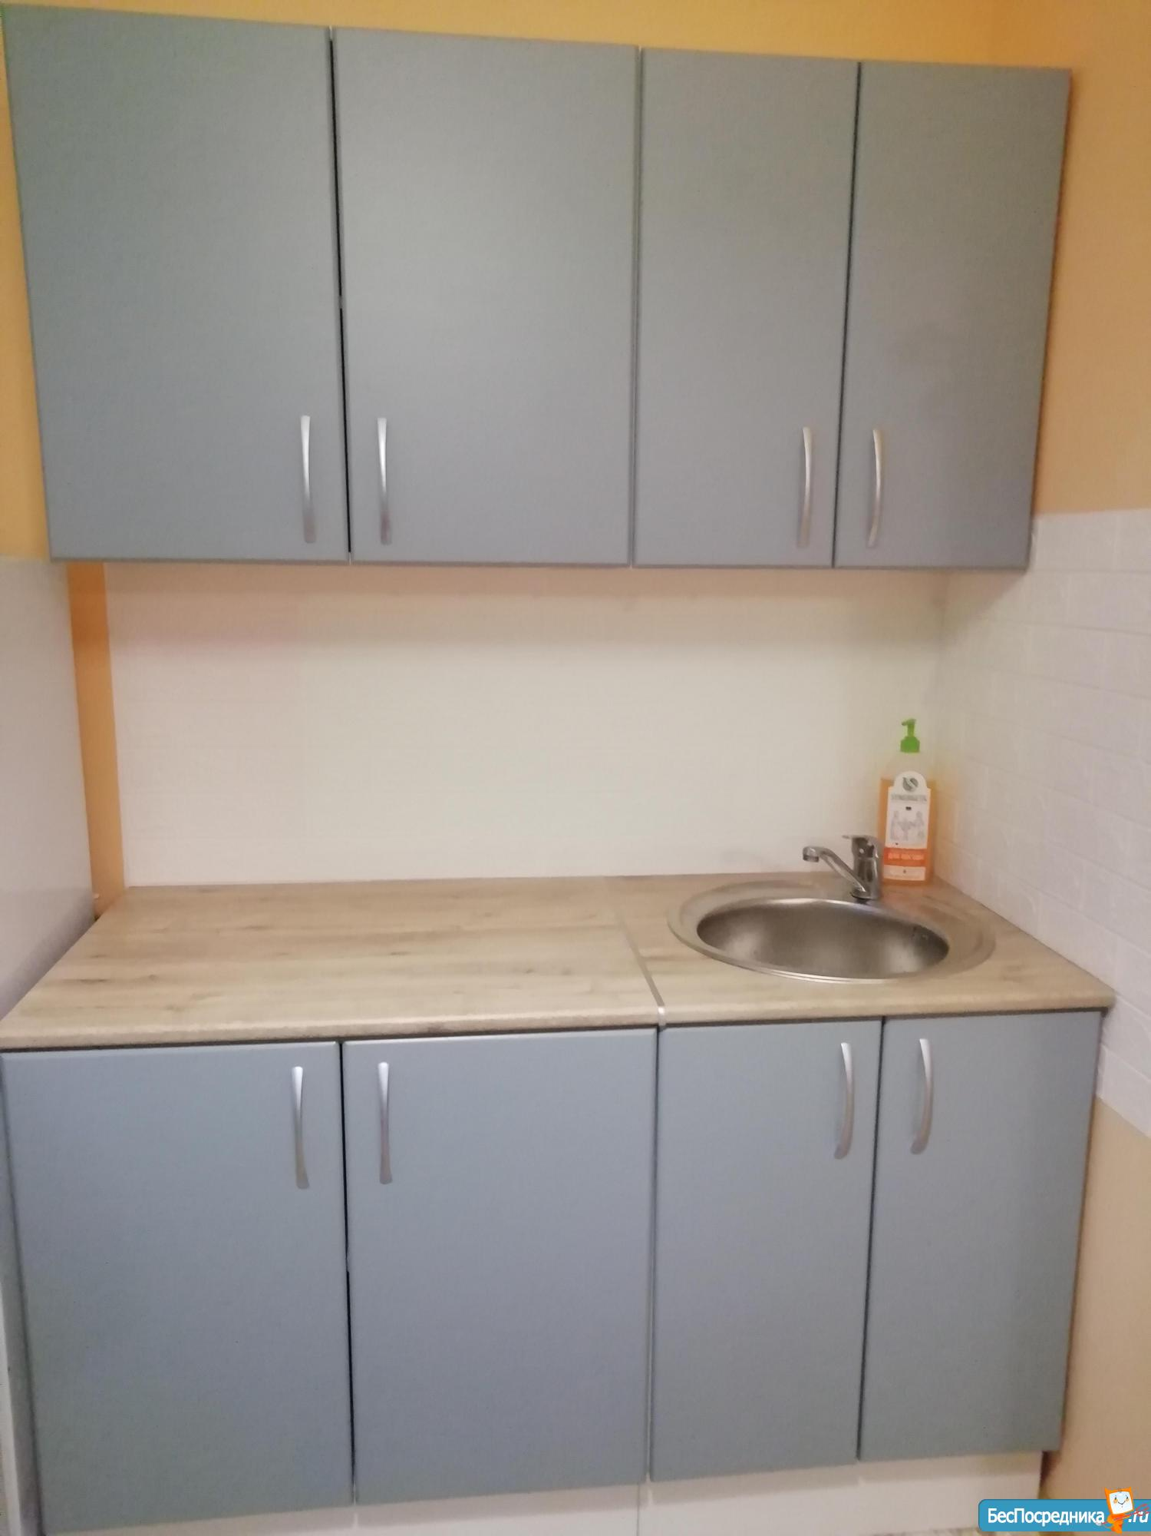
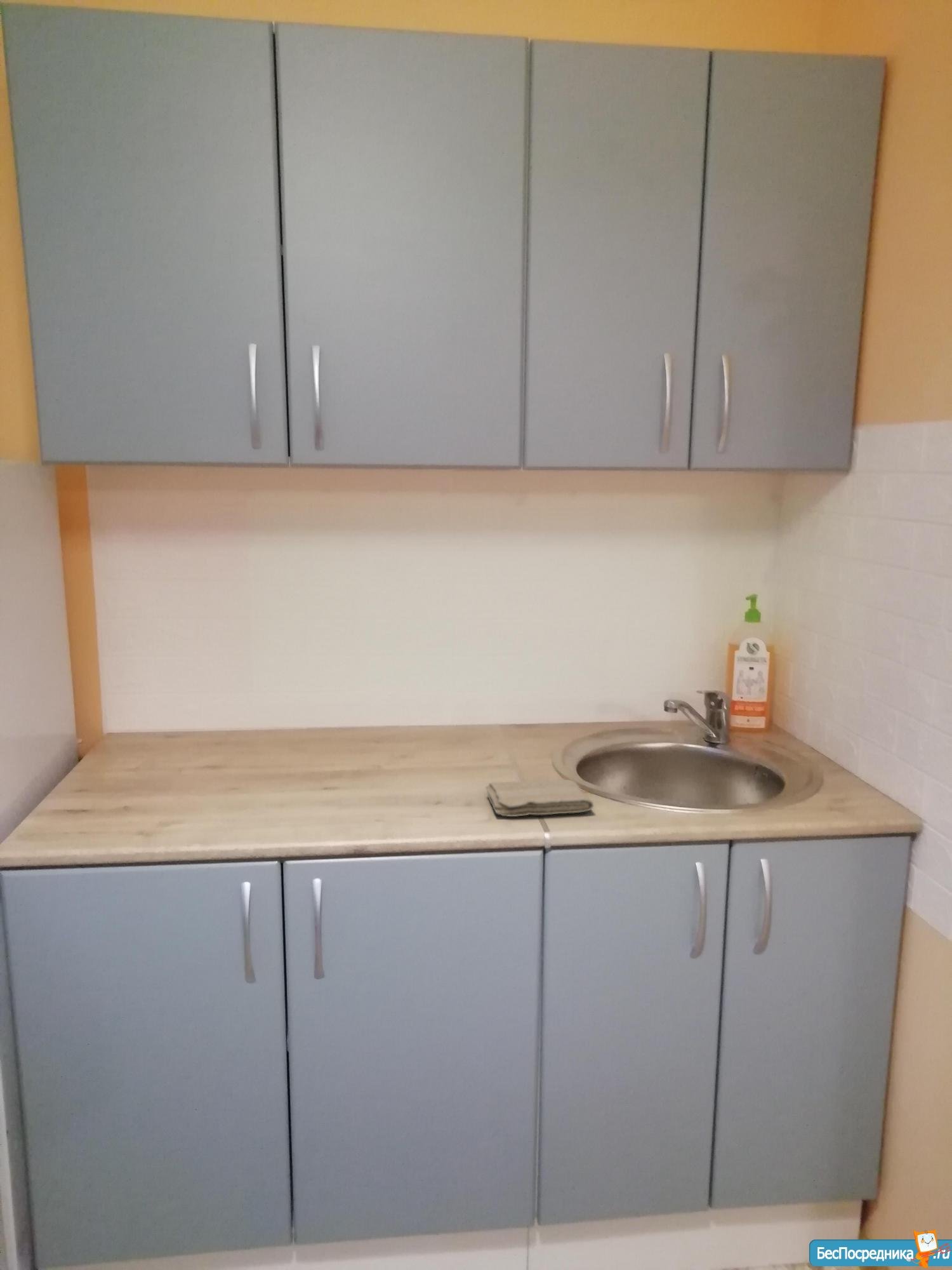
+ washcloth [485,779,594,817]
